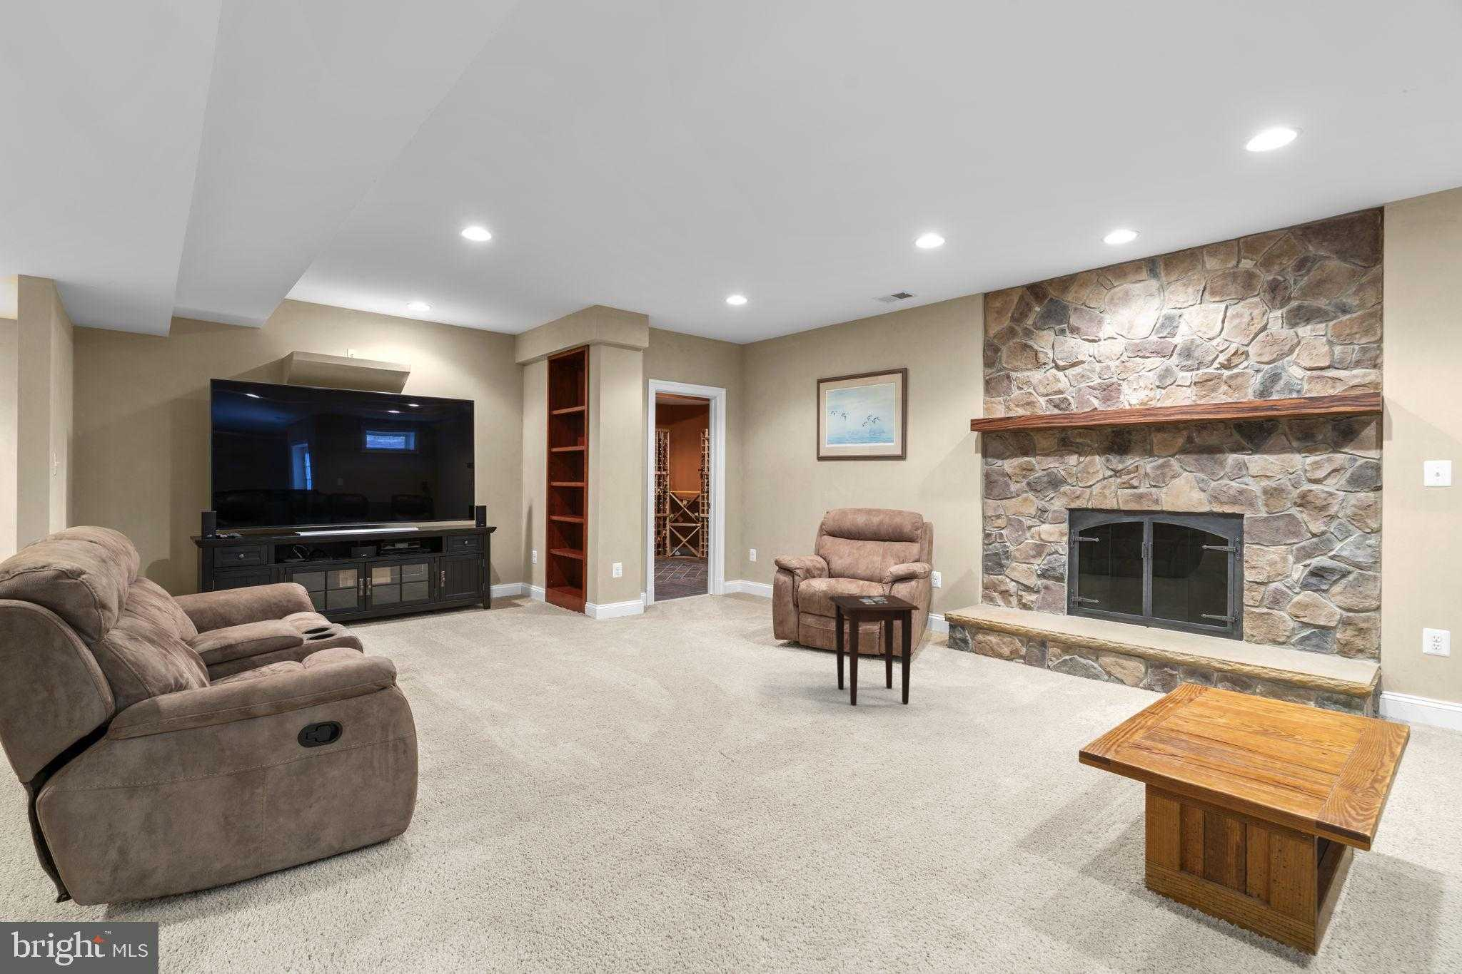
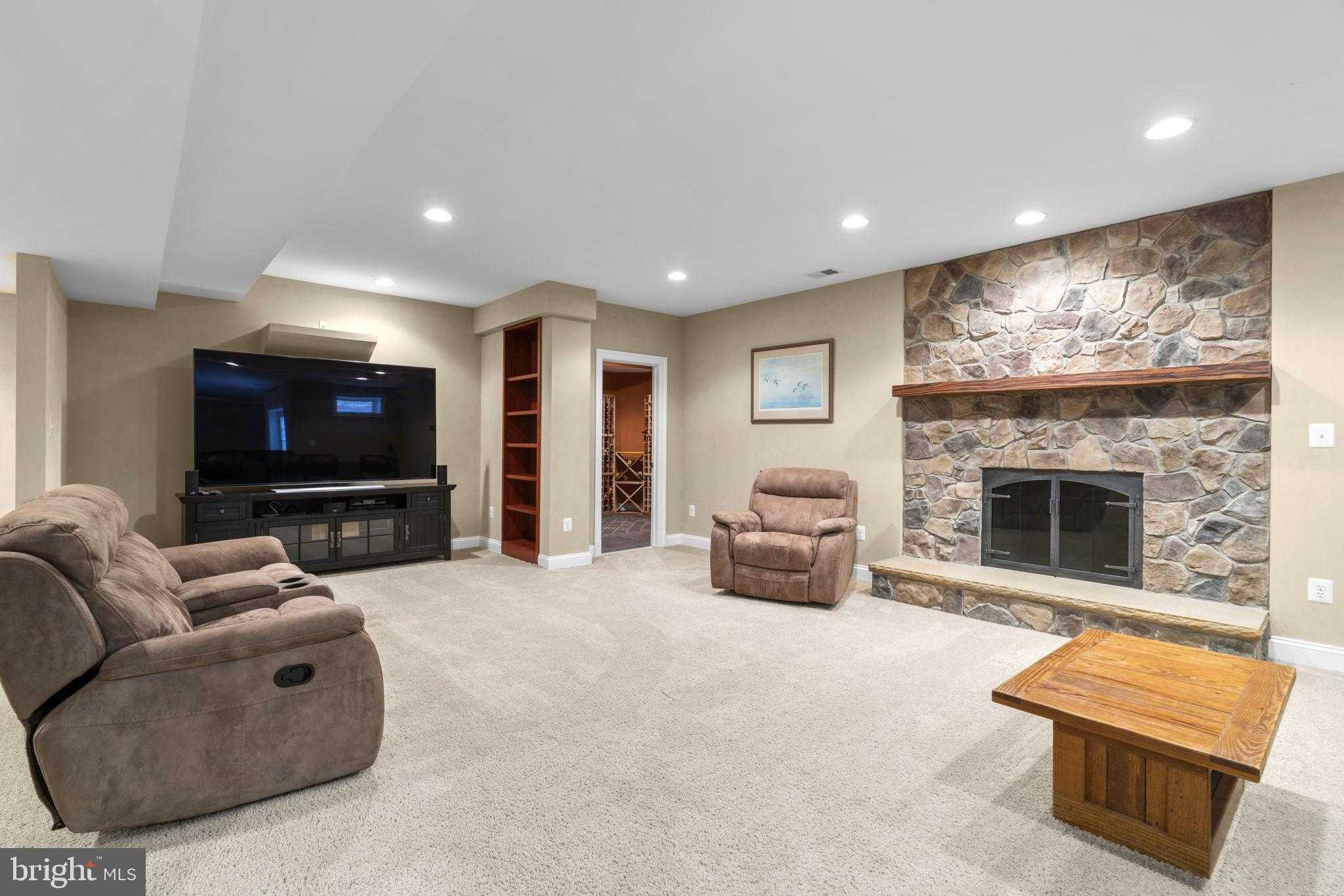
- side table [828,595,920,705]
